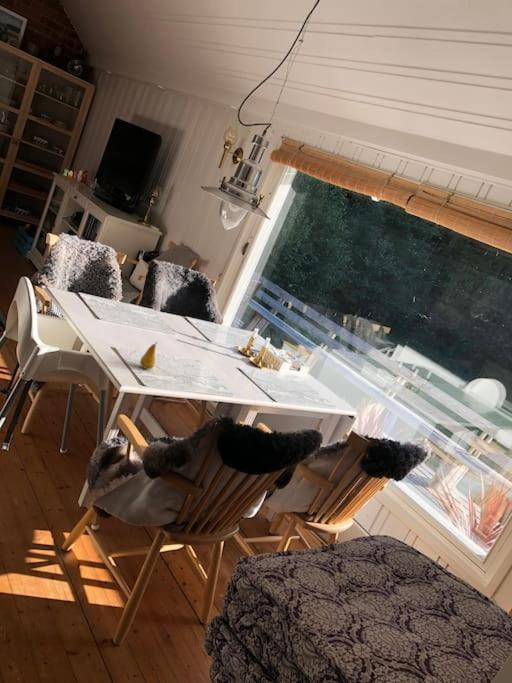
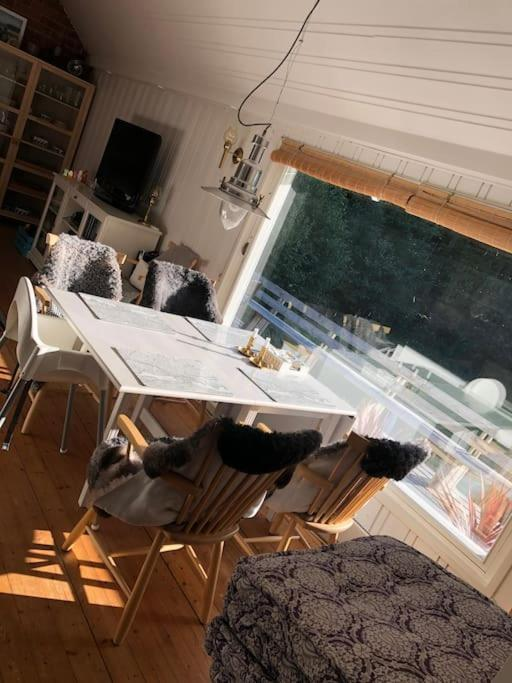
- fruit [139,341,158,370]
